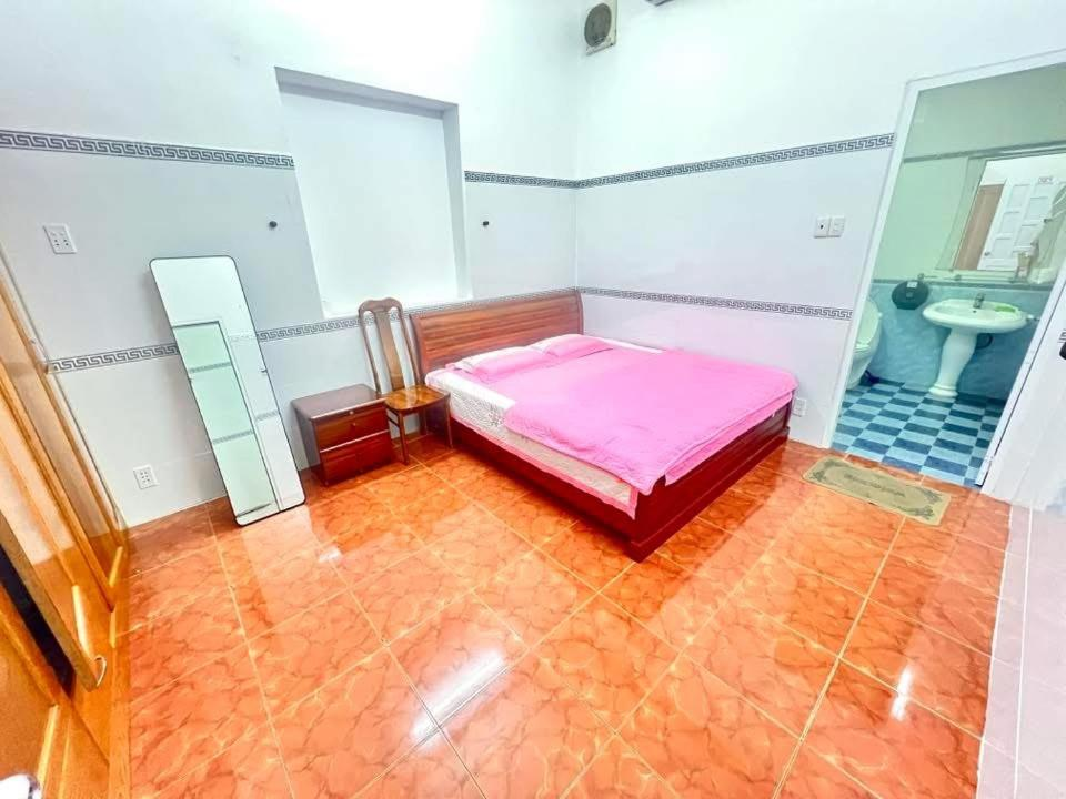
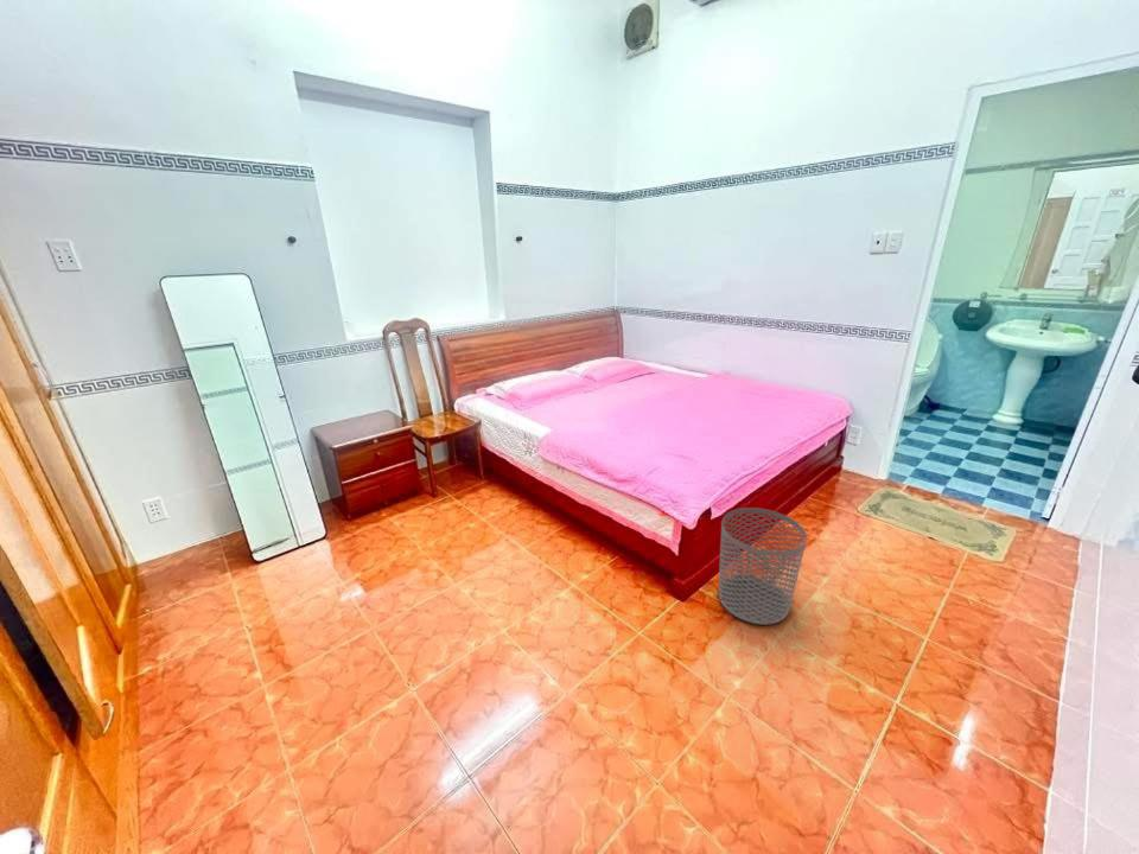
+ waste bin [718,506,808,626]
